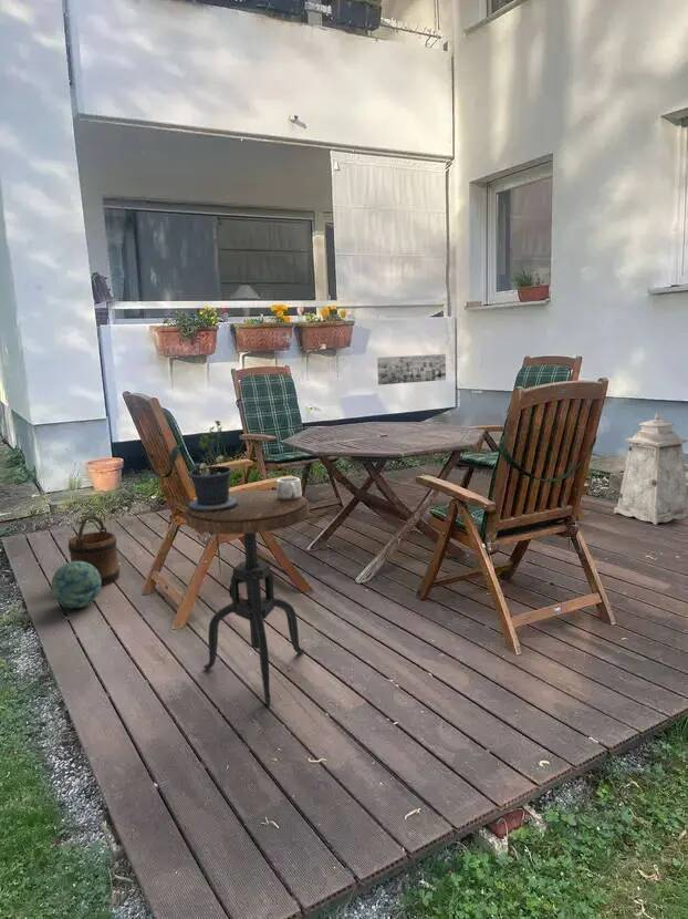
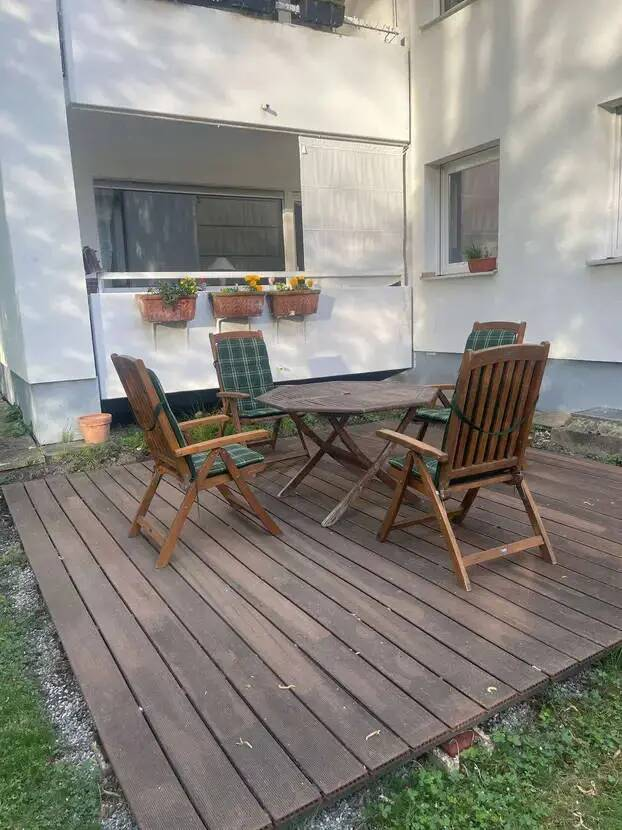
- ball [50,561,102,609]
- potted plant [187,420,239,513]
- mug [275,476,303,500]
- bucket [67,514,121,587]
- wall art [376,353,447,386]
- side table [185,489,310,705]
- lantern [613,413,688,526]
